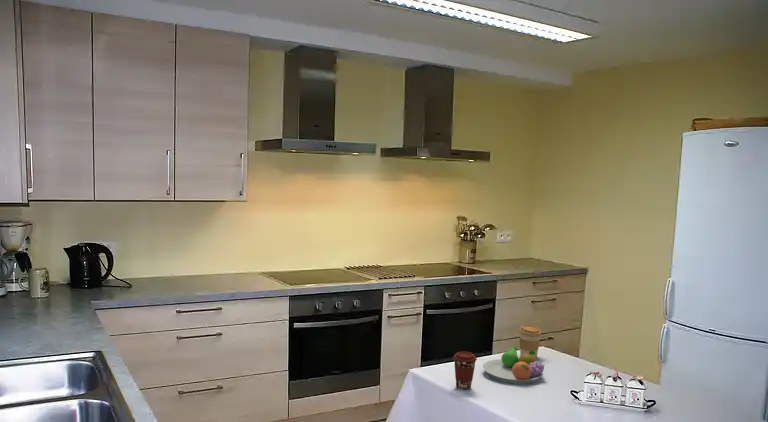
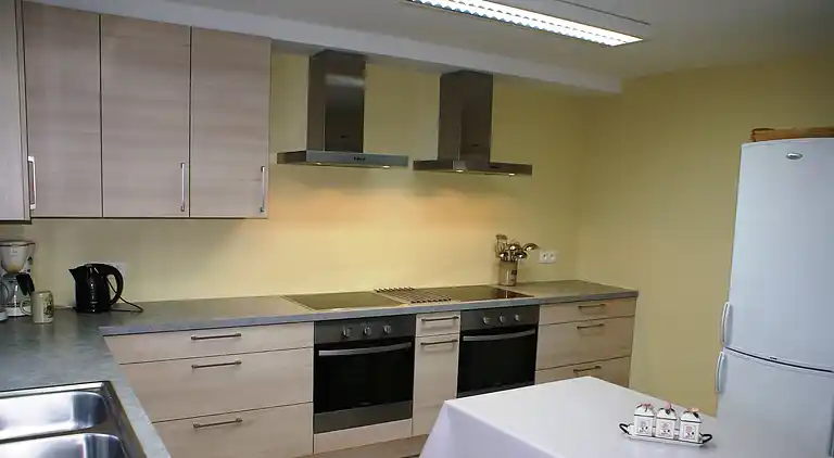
- fruit bowl [482,346,546,385]
- coffee cup [518,324,542,359]
- coffee cup [452,351,478,391]
